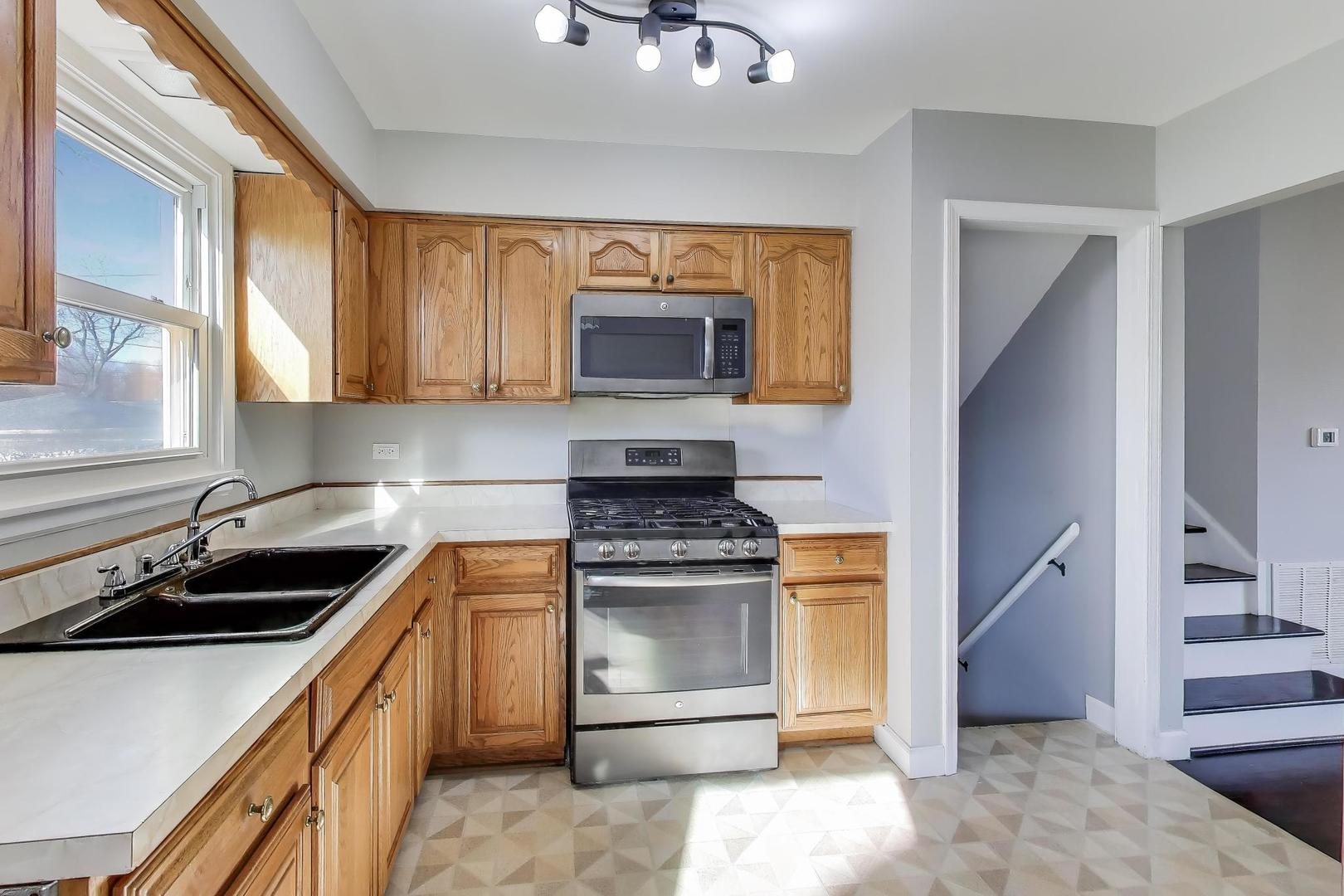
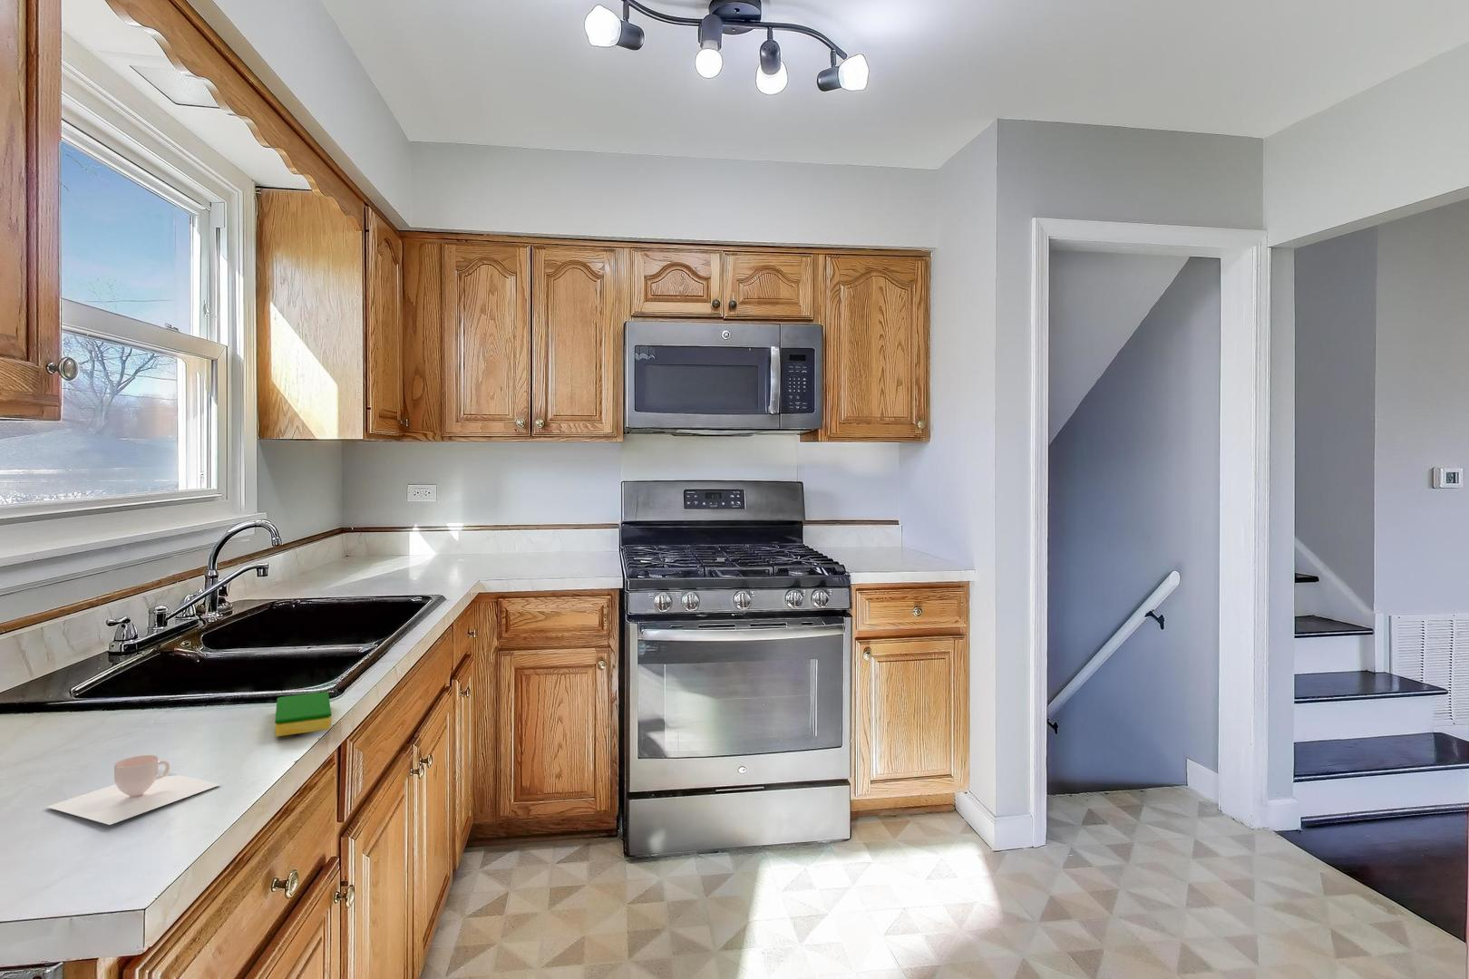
+ mug [46,754,221,826]
+ dish sponge [274,691,332,736]
